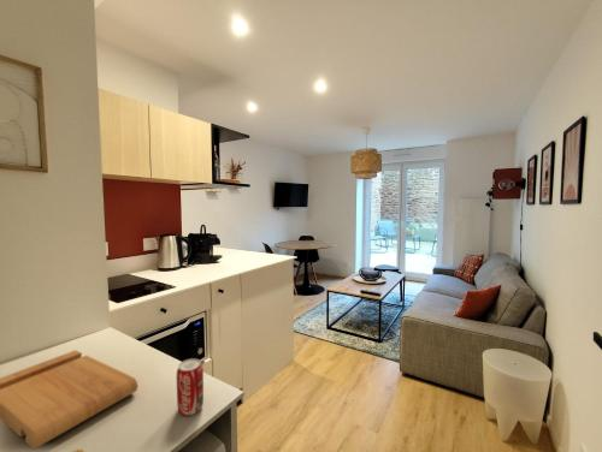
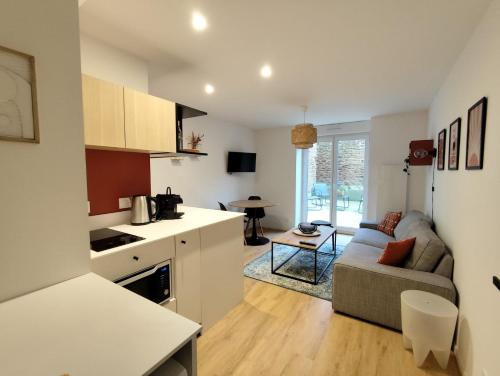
- beverage can [176,357,205,417]
- cutting board [0,349,138,450]
